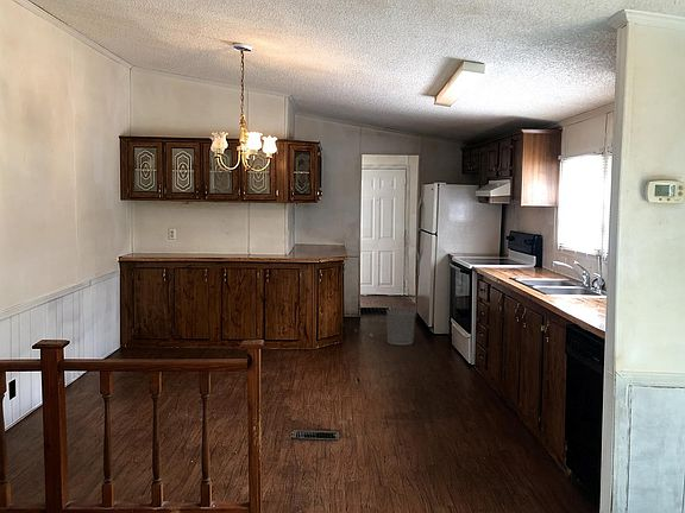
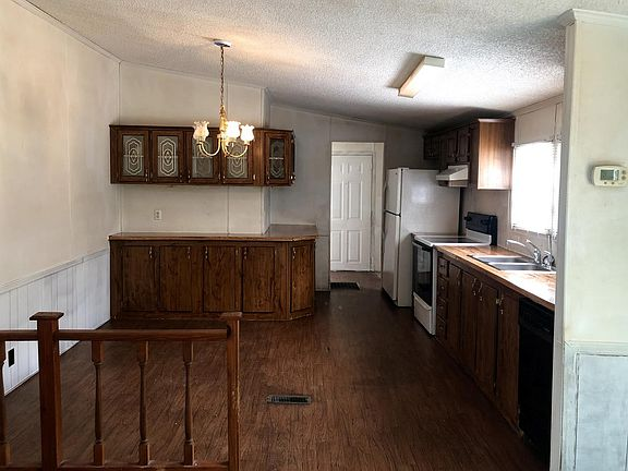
- waste bin [385,308,416,347]
